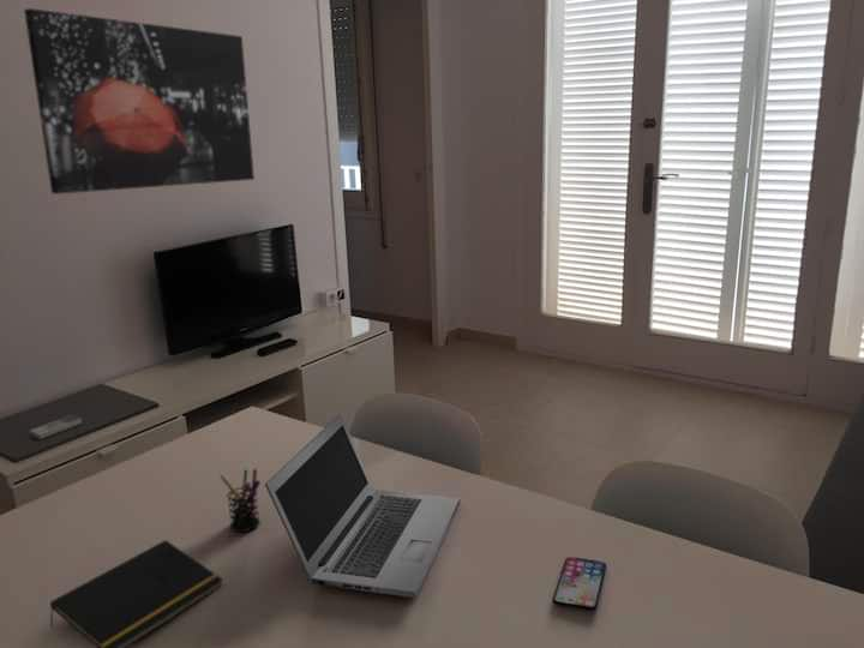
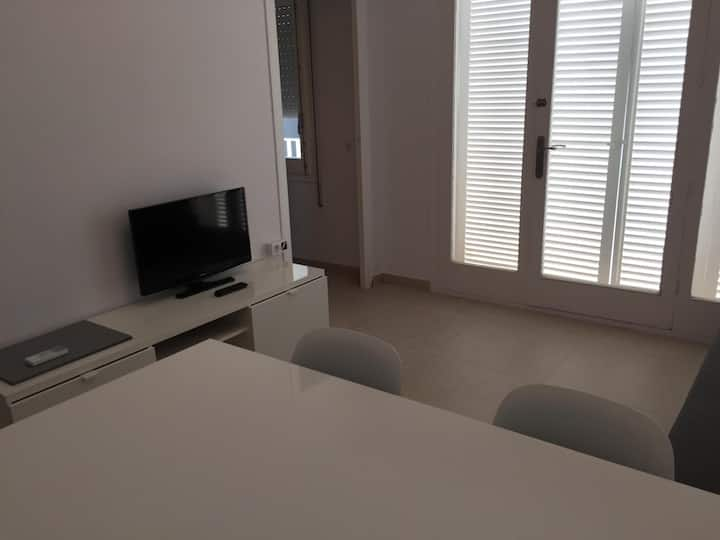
- pen holder [218,468,262,533]
- wall art [23,7,256,196]
- smartphone [551,556,607,612]
- notepad [49,539,224,648]
- laptop [264,413,461,599]
